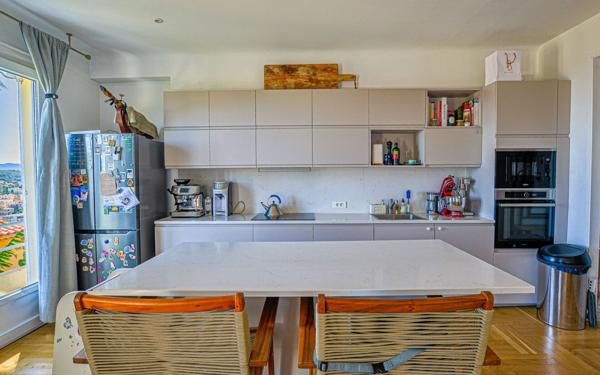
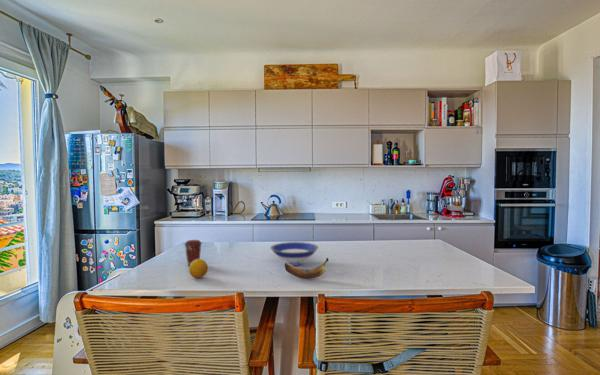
+ bowl [269,241,319,267]
+ fruit [188,258,209,279]
+ coffee cup [183,239,203,267]
+ banana [284,257,329,280]
